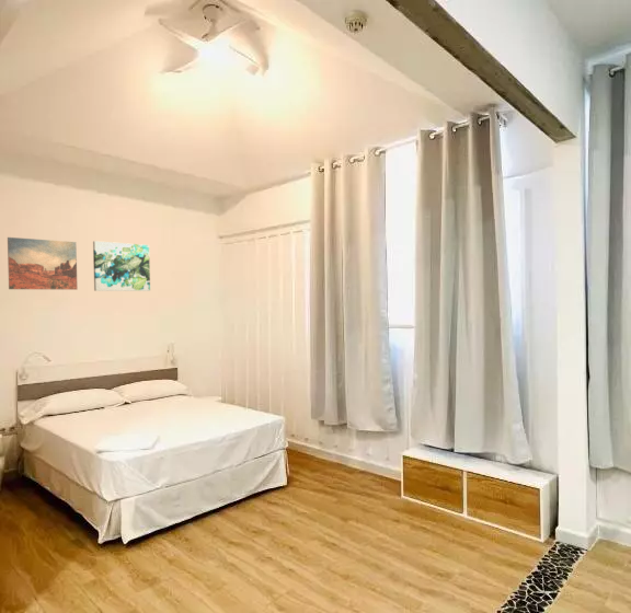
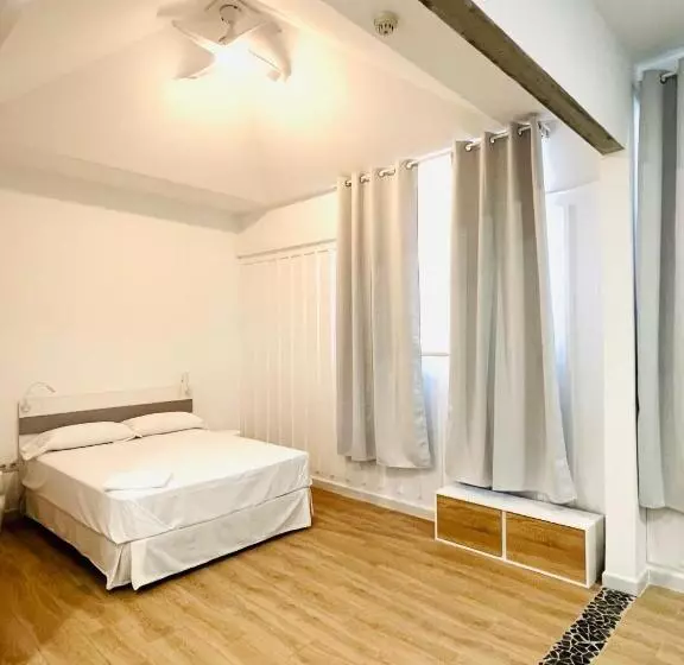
- wall art [92,240,151,292]
- wall art [7,236,79,291]
